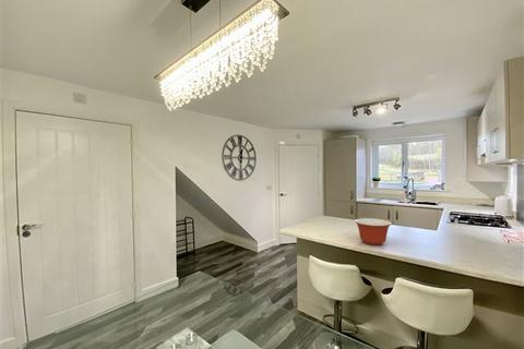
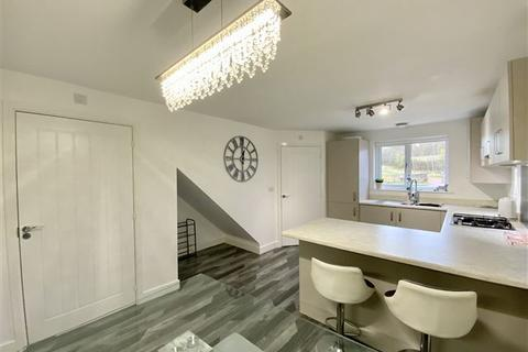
- mixing bowl [354,217,392,246]
